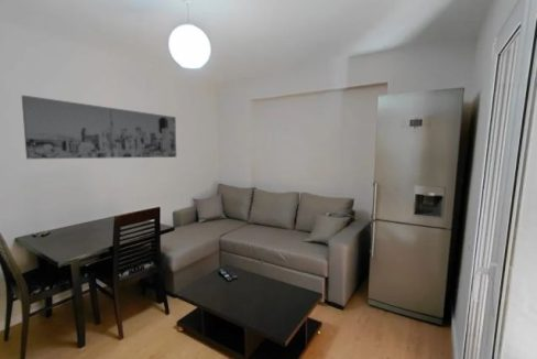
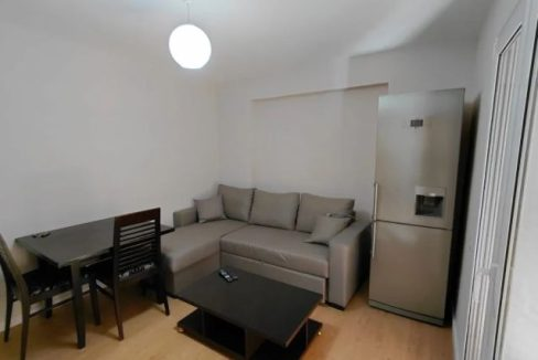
- wall art [21,95,177,160]
